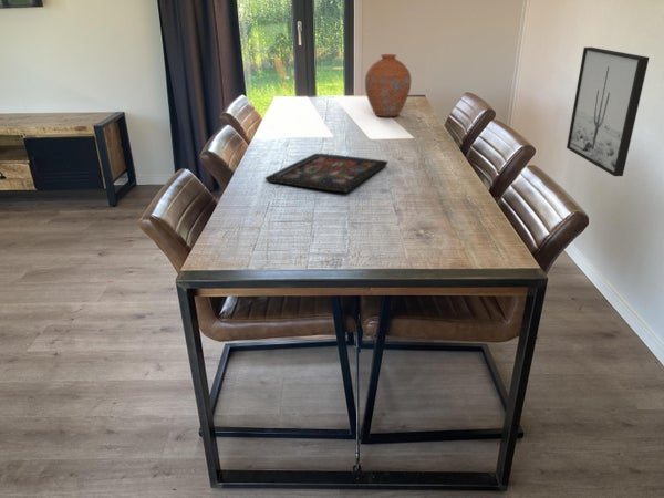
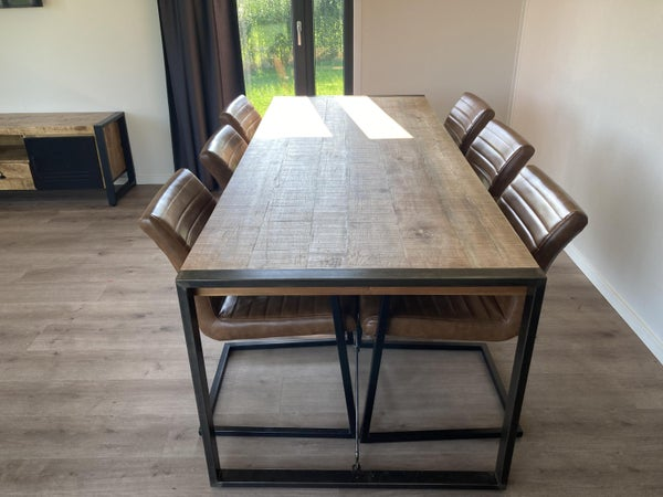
- vase [364,53,412,117]
- decorative tray [264,153,390,194]
- wall art [566,46,650,177]
